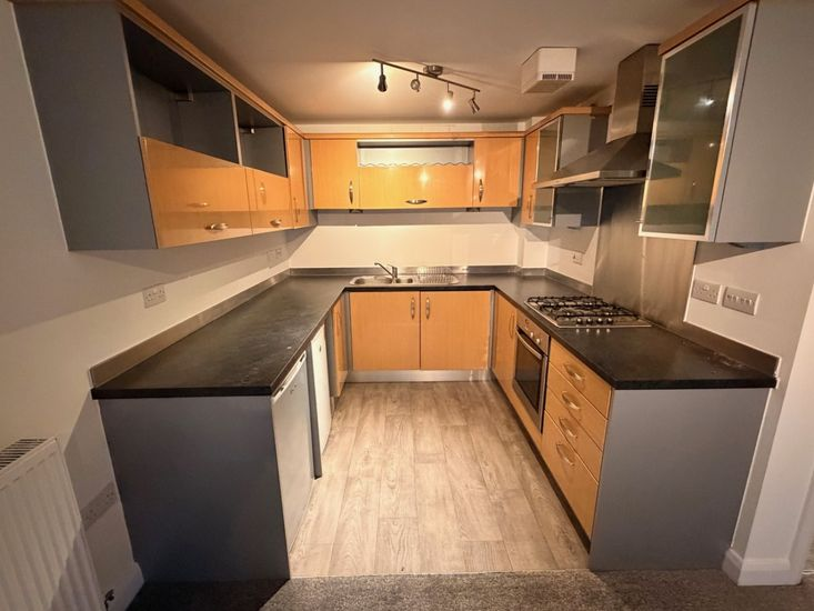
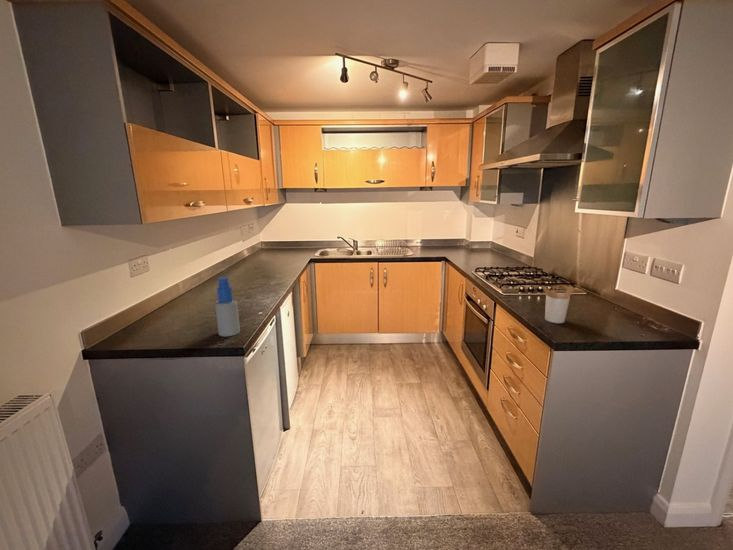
+ spray bottle [214,276,241,337]
+ utensil holder [541,285,575,324]
